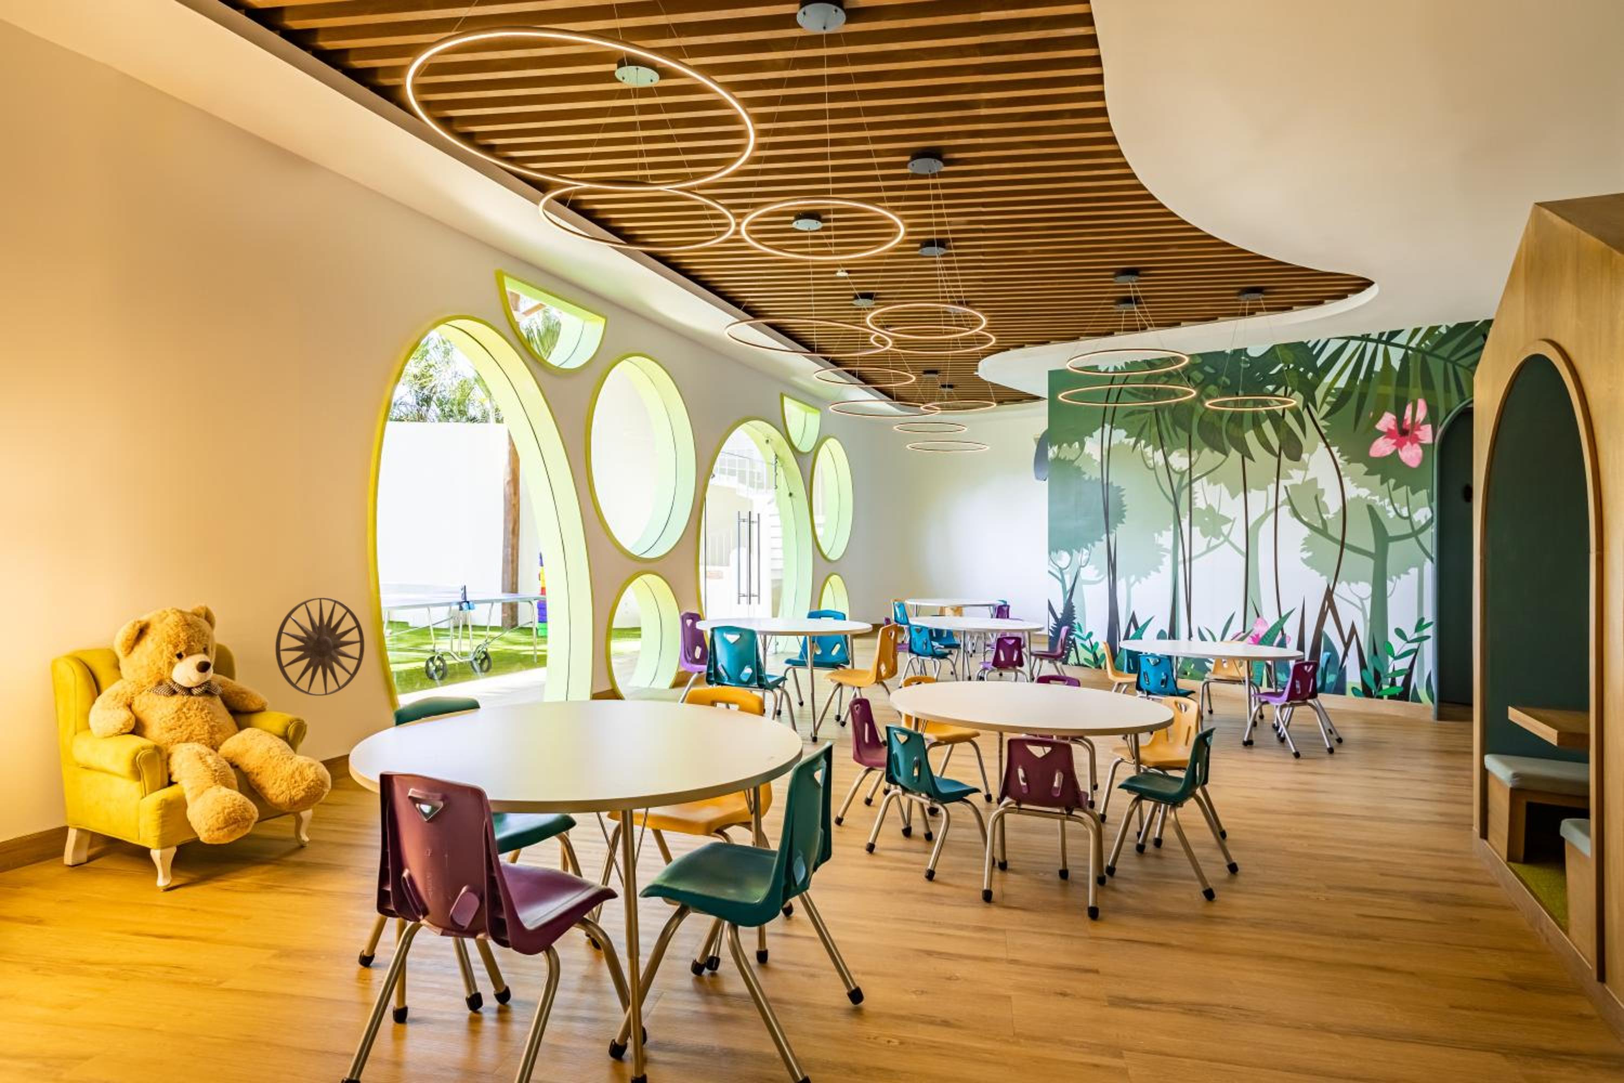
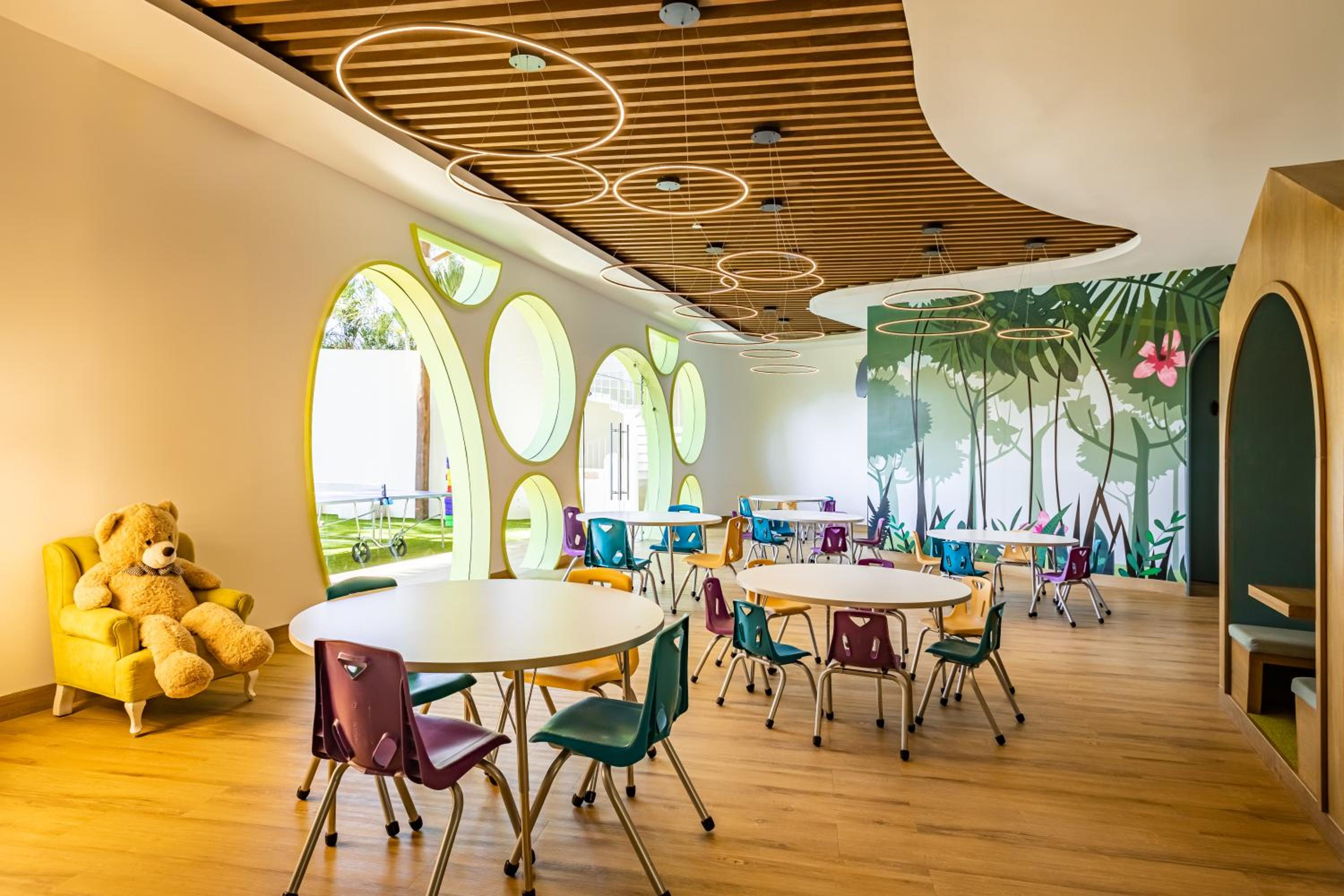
- wall art [276,597,365,696]
